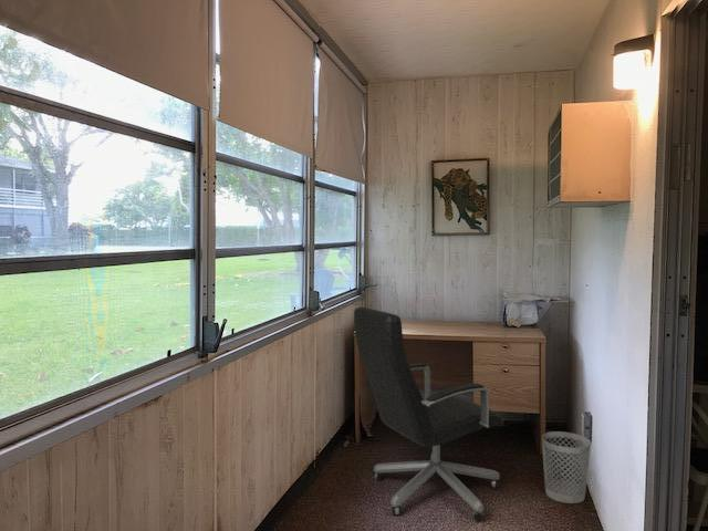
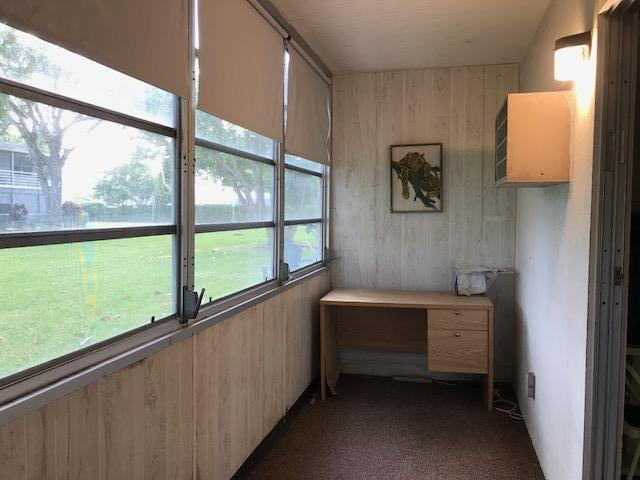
- wastebasket [541,430,592,504]
- office chair [353,305,504,522]
